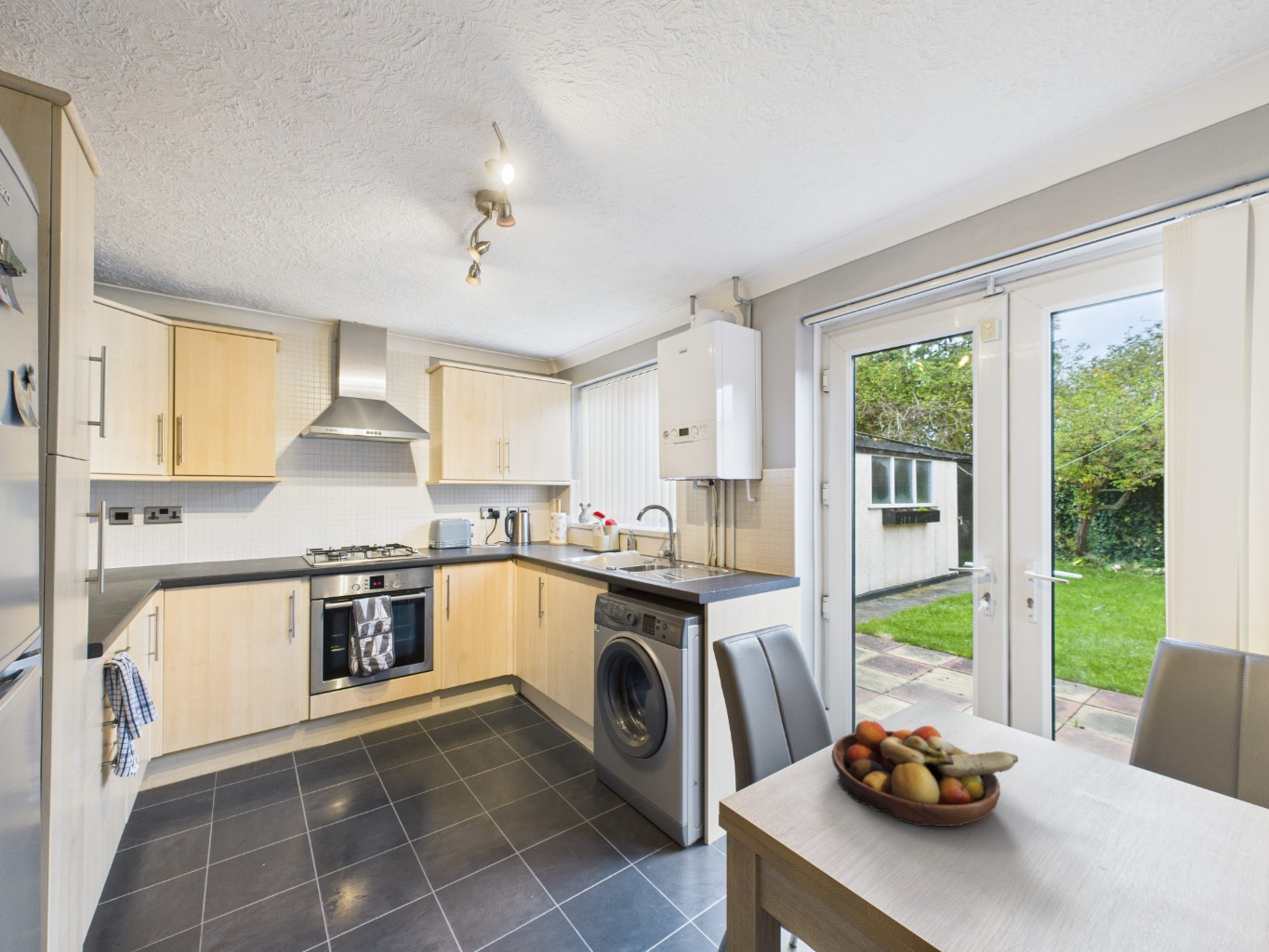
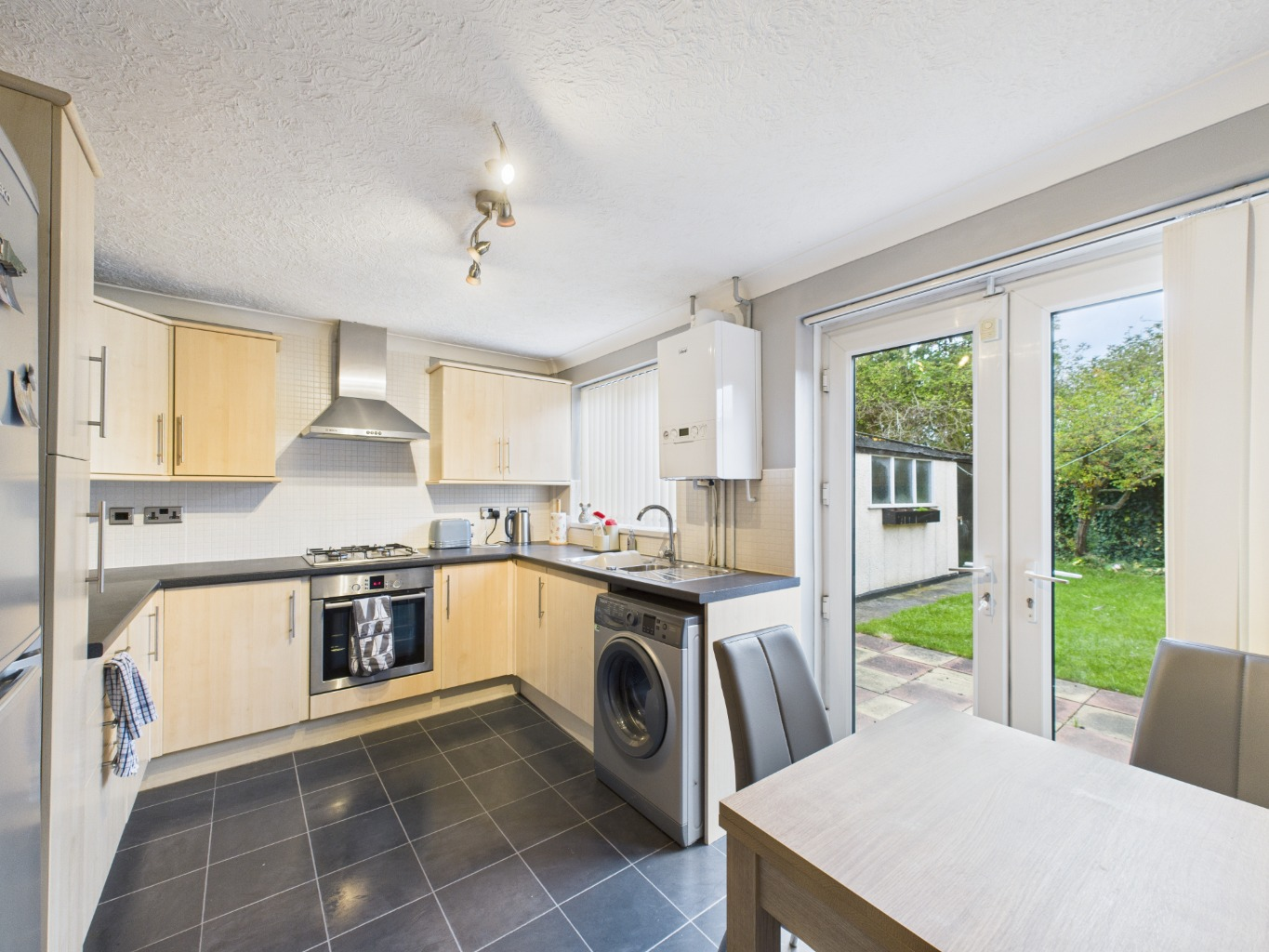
- fruit bowl [831,720,1019,827]
